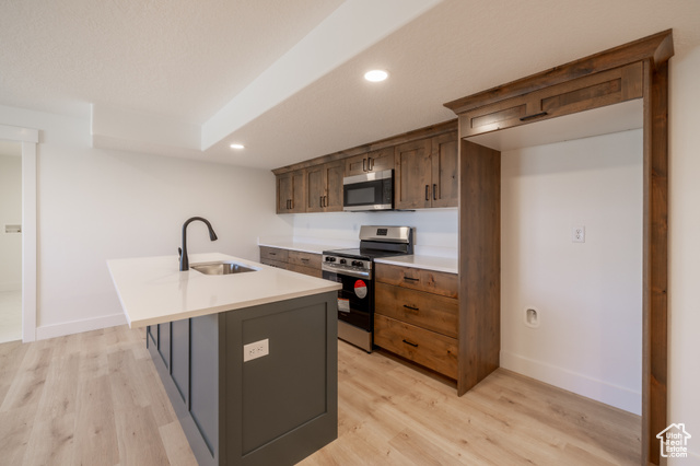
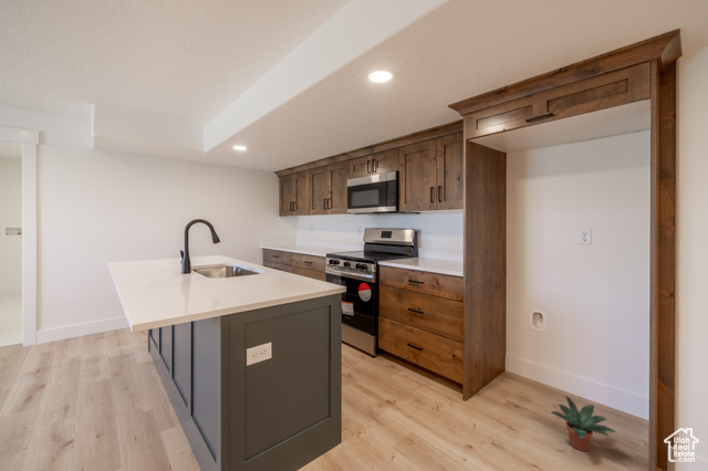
+ potted plant [550,395,616,452]
